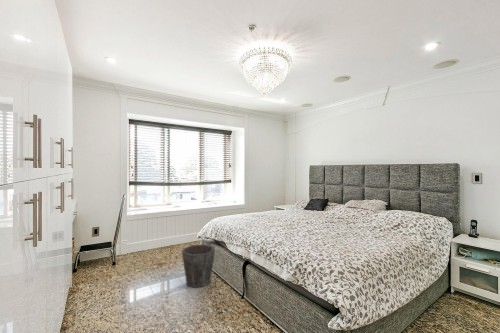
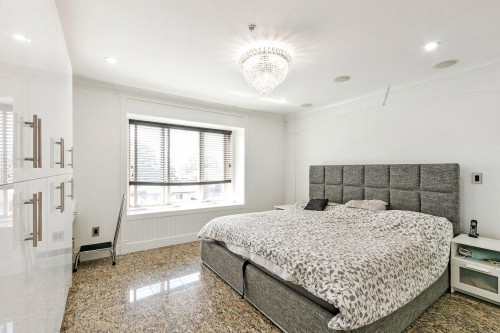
- waste bin [181,243,216,289]
